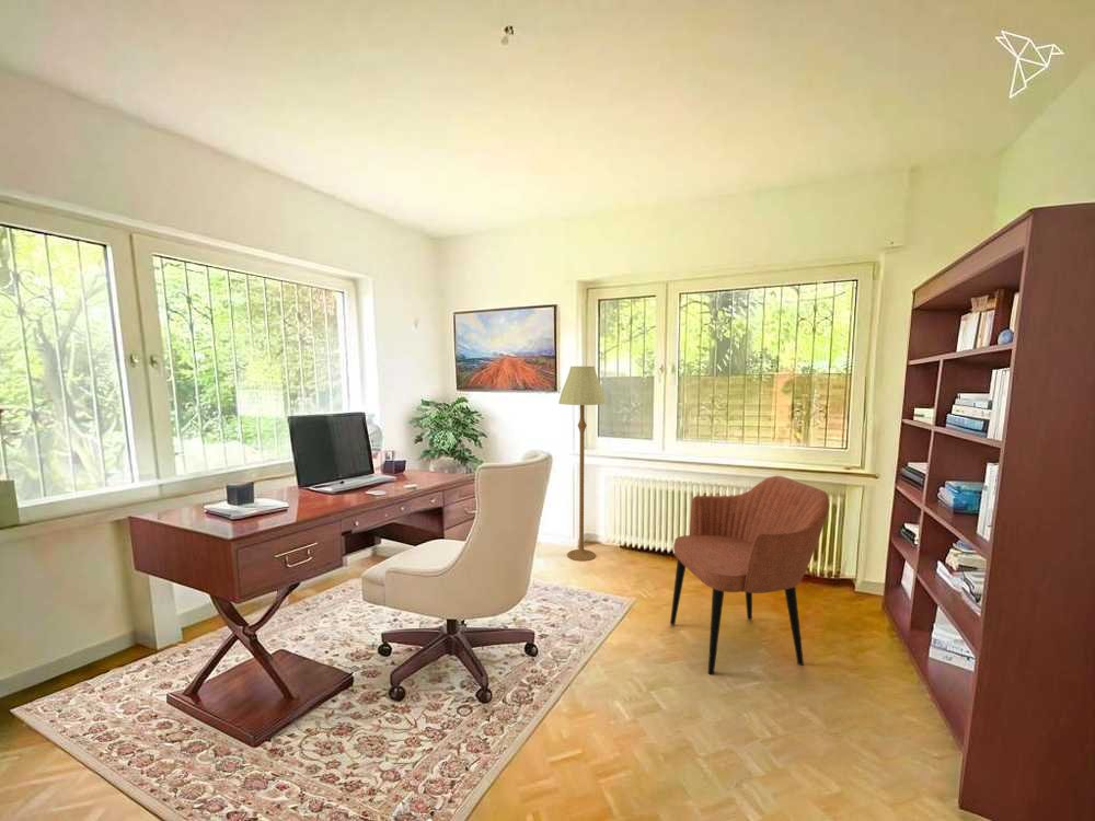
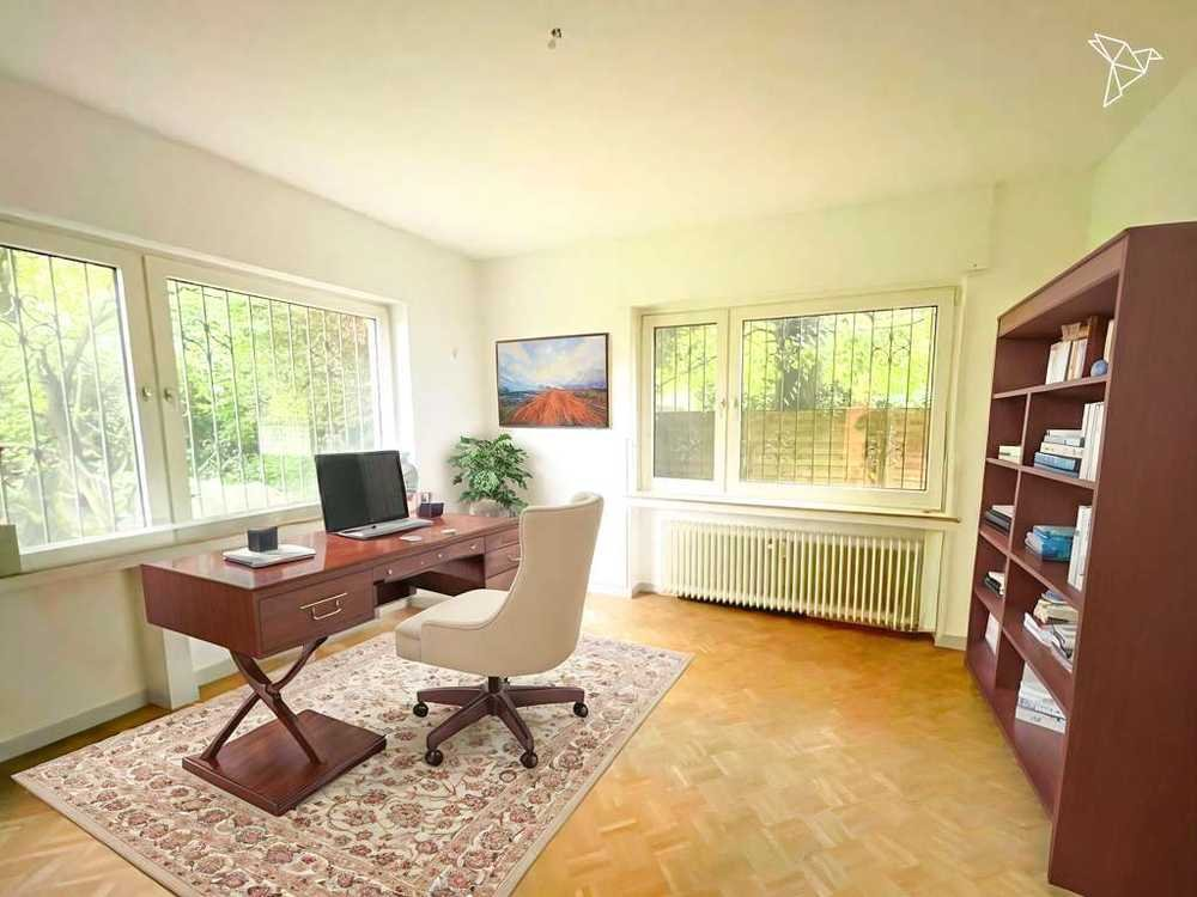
- armchair [669,475,830,677]
- floor lamp [557,366,608,563]
